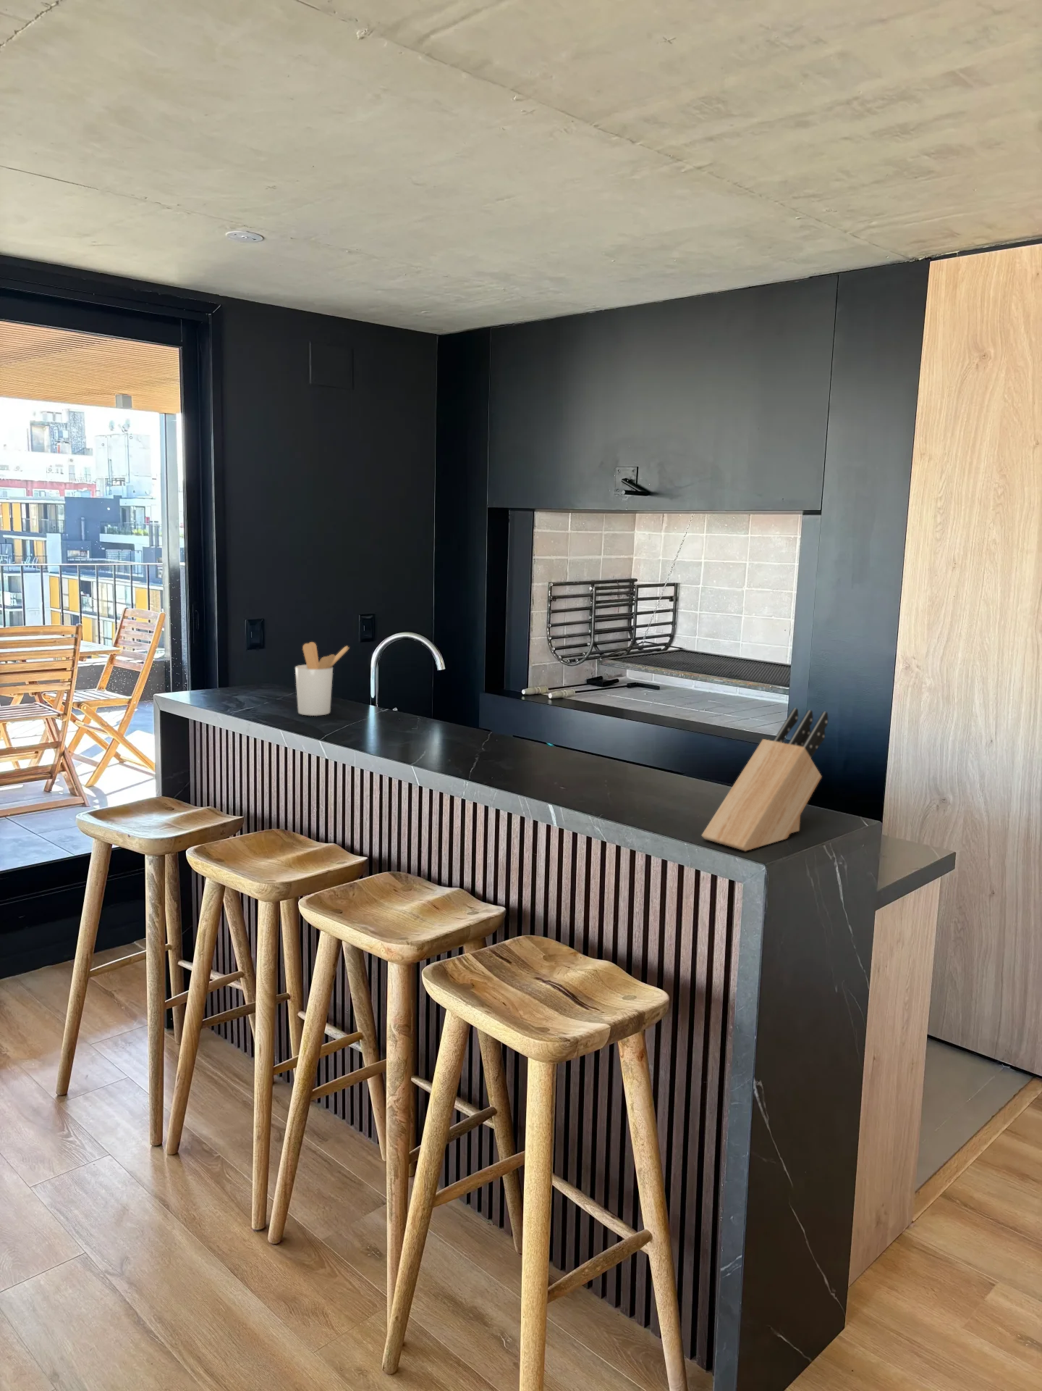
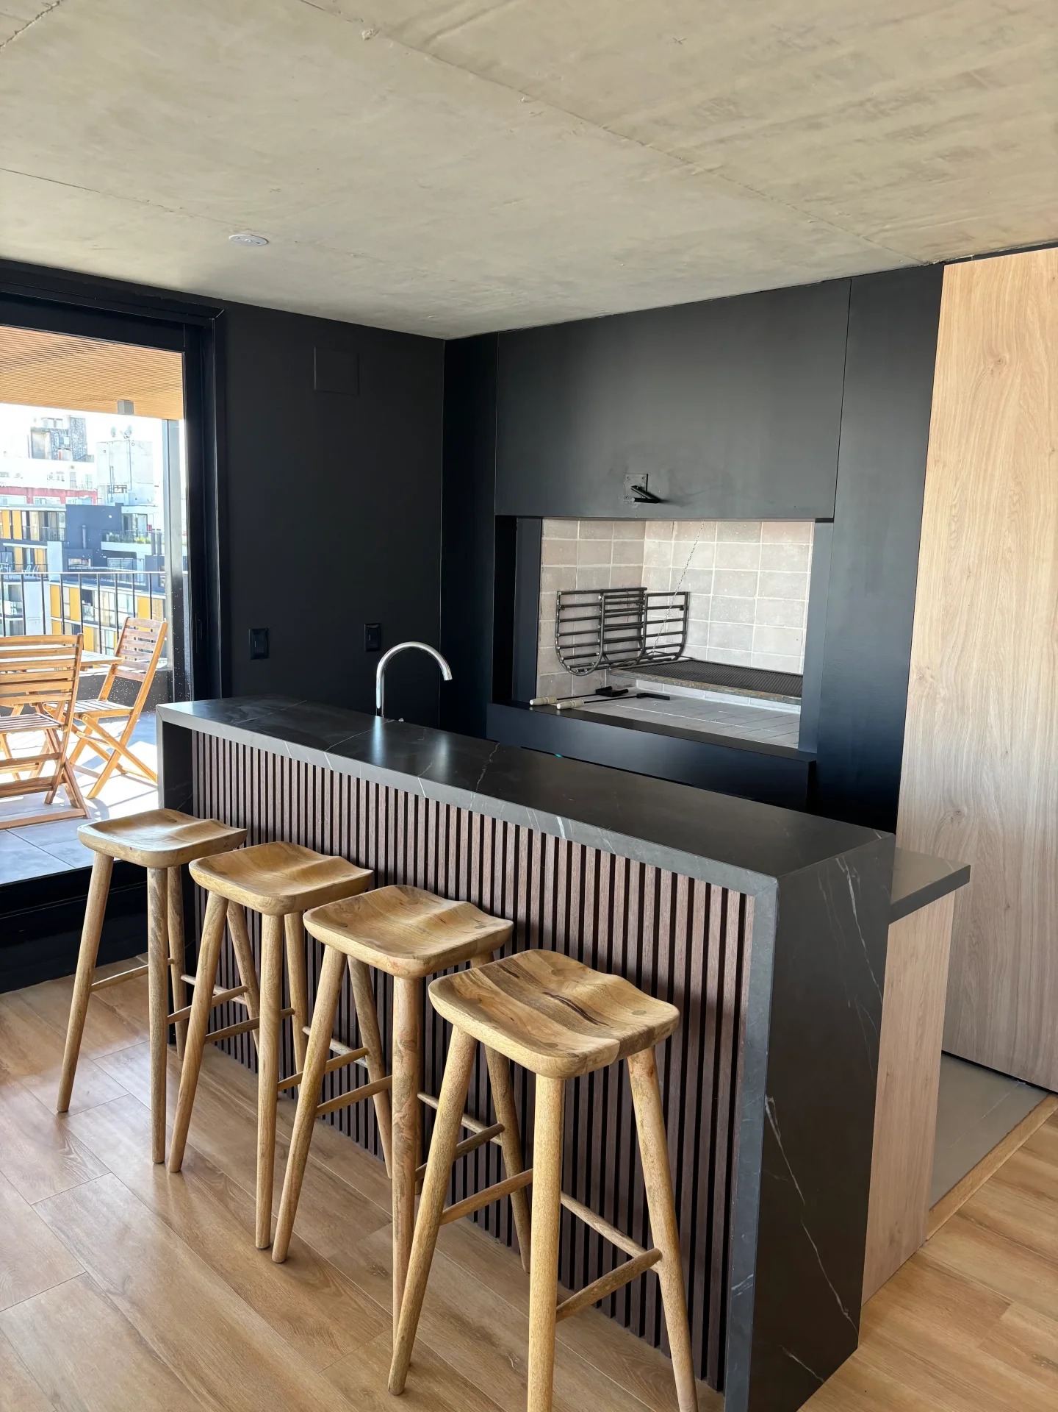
- knife block [702,708,830,852]
- utensil holder [294,641,350,716]
